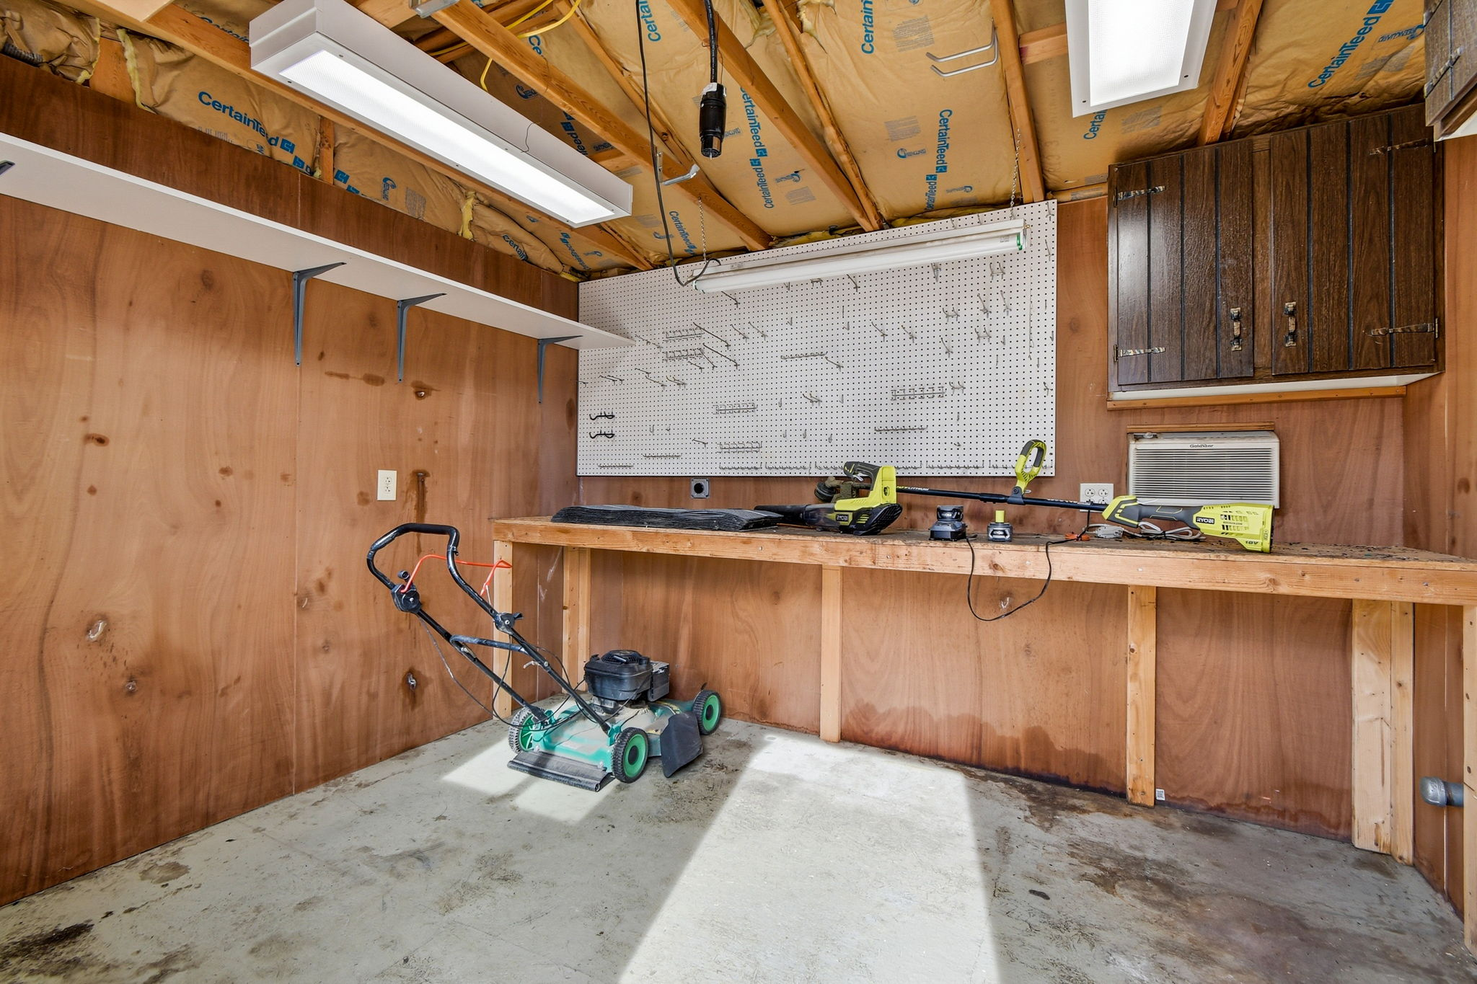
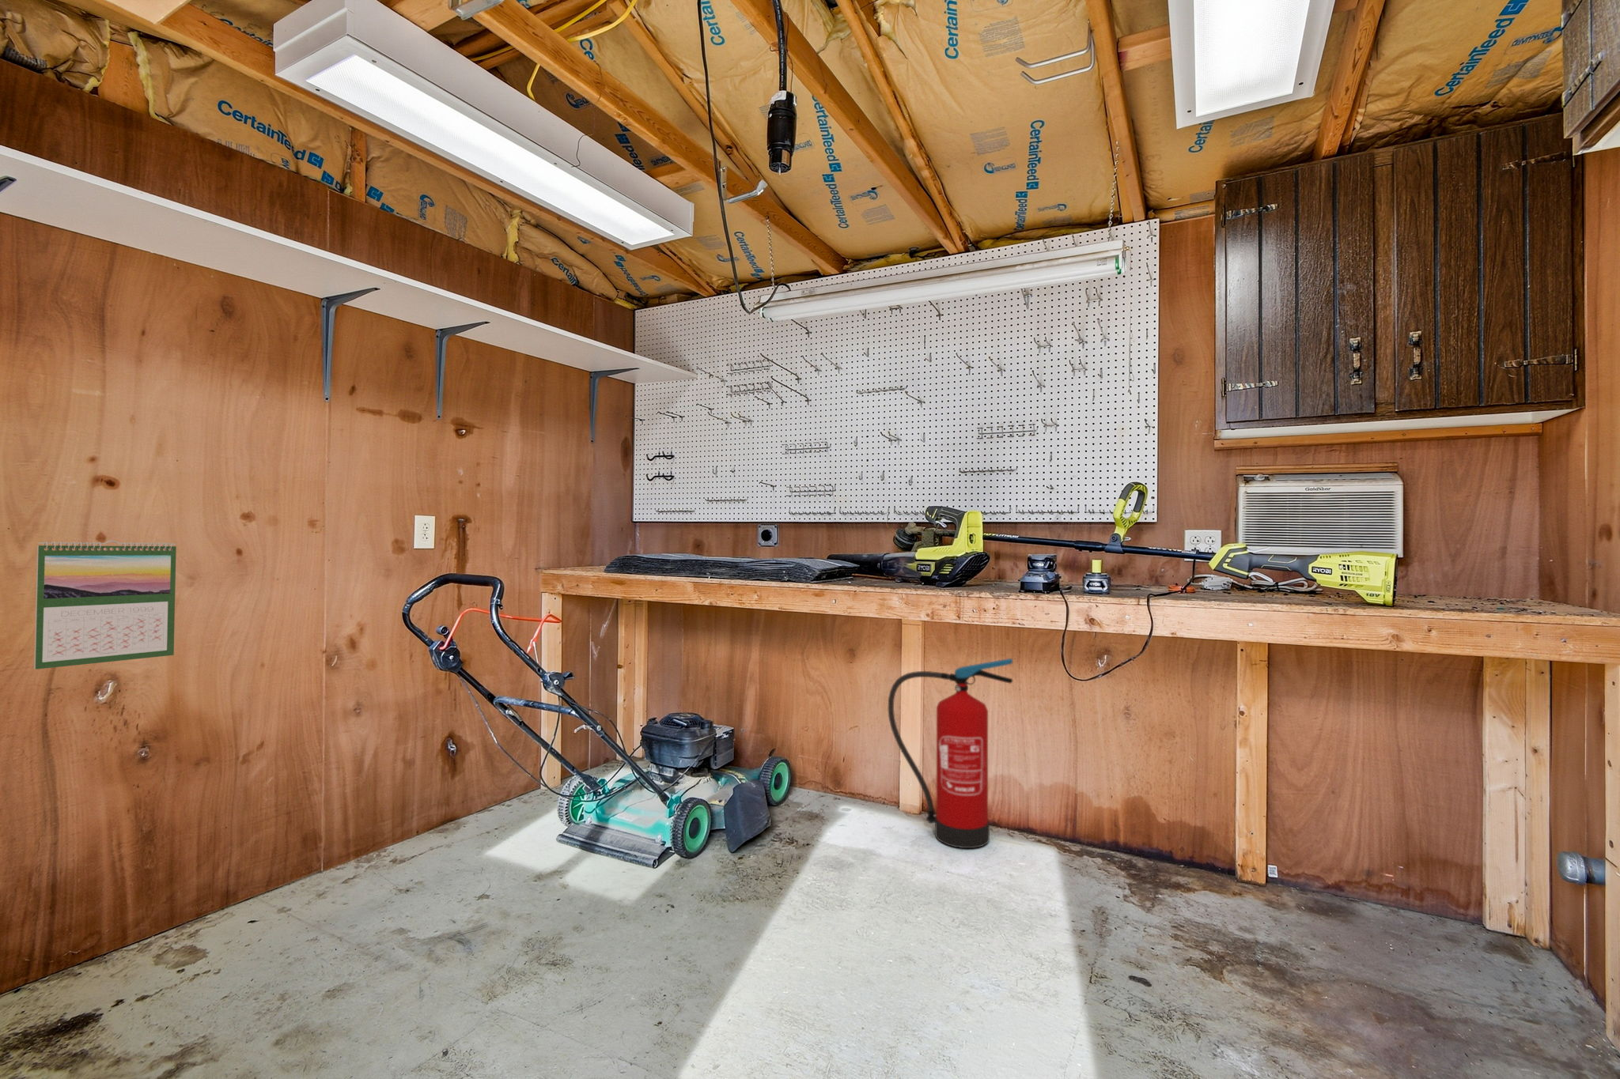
+ calendar [34,540,177,671]
+ fire extinguisher [888,658,1013,849]
